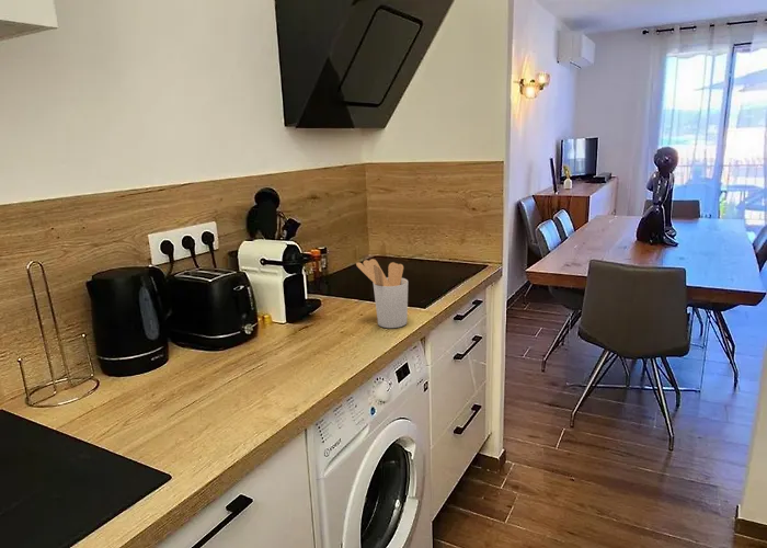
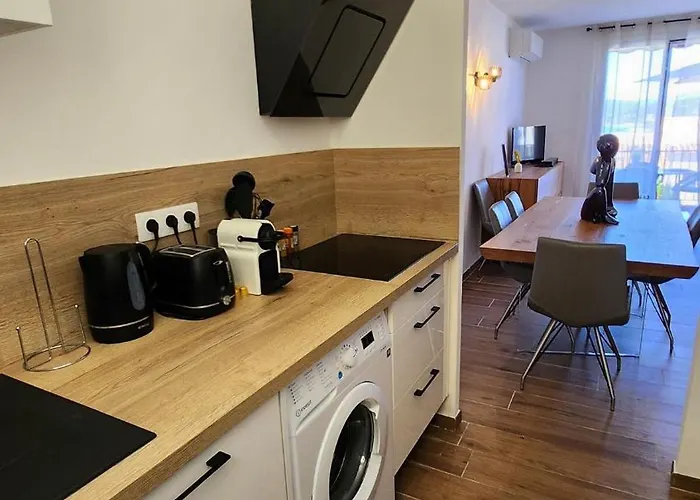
- utensil holder [355,258,409,329]
